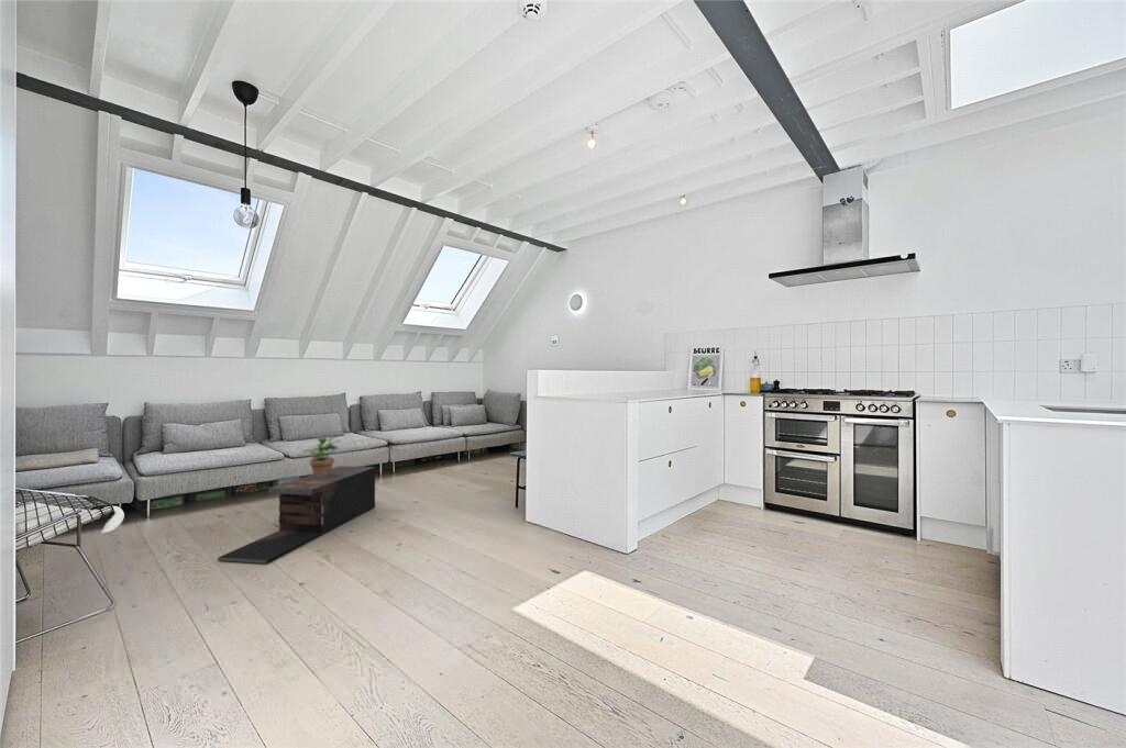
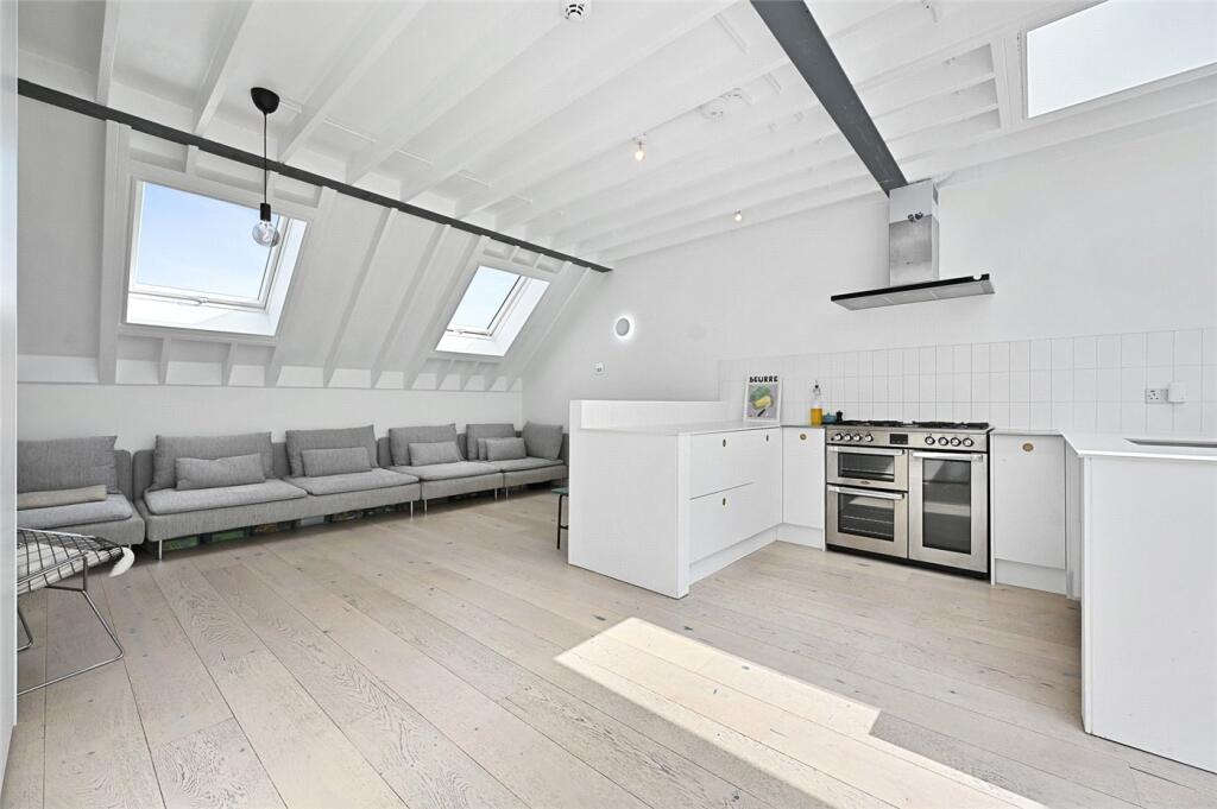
- coffee table [217,465,376,565]
- potted plant [301,436,342,478]
